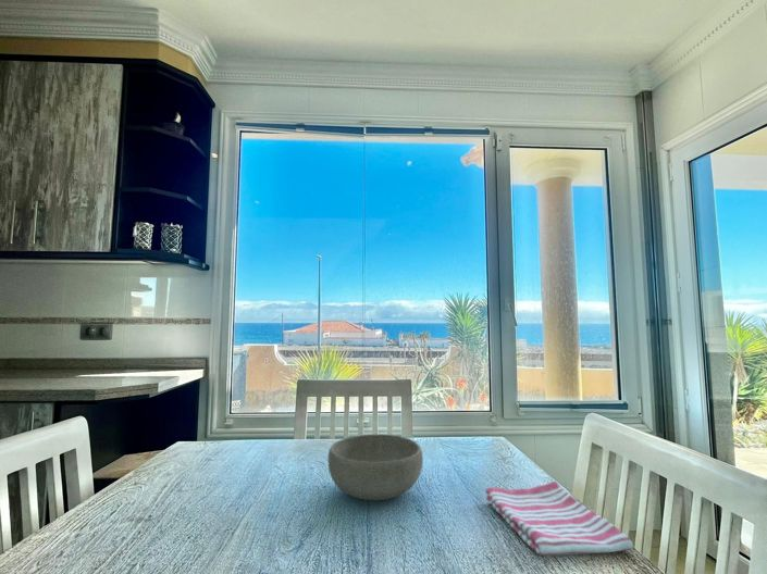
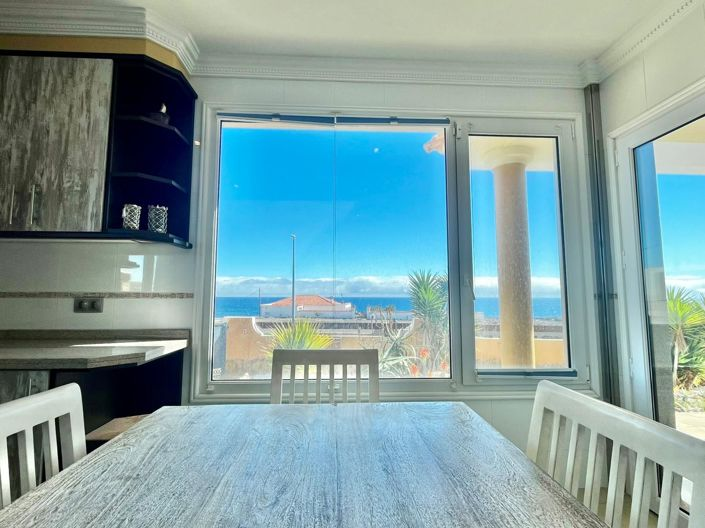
- bowl [327,434,424,501]
- dish towel [484,481,634,557]
